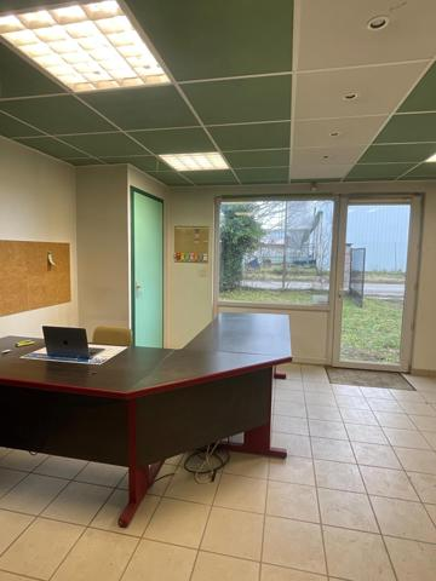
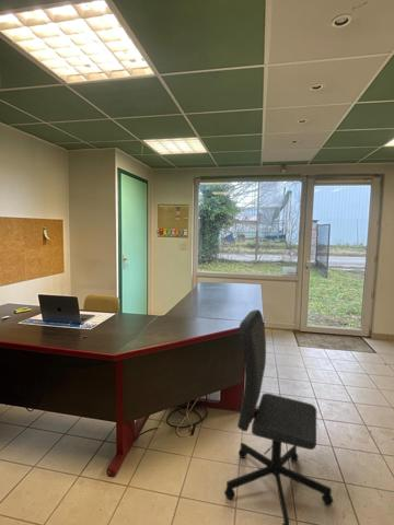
+ office chair [223,308,335,525]
